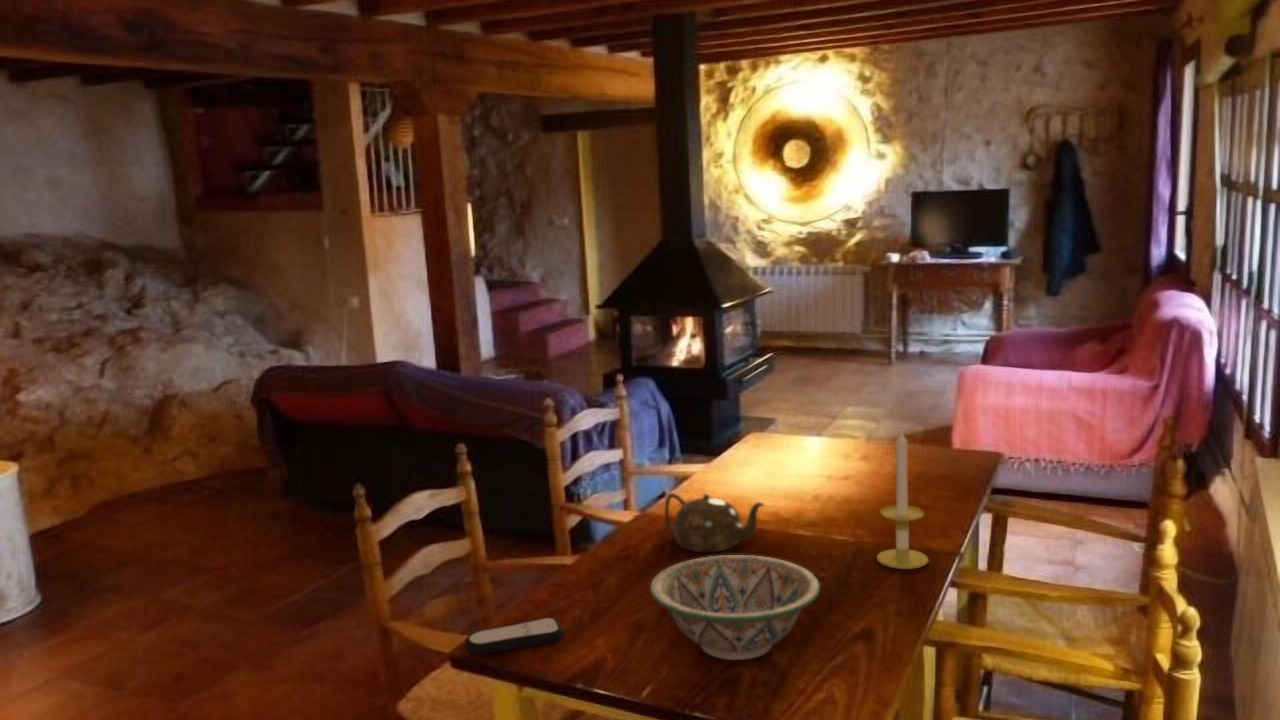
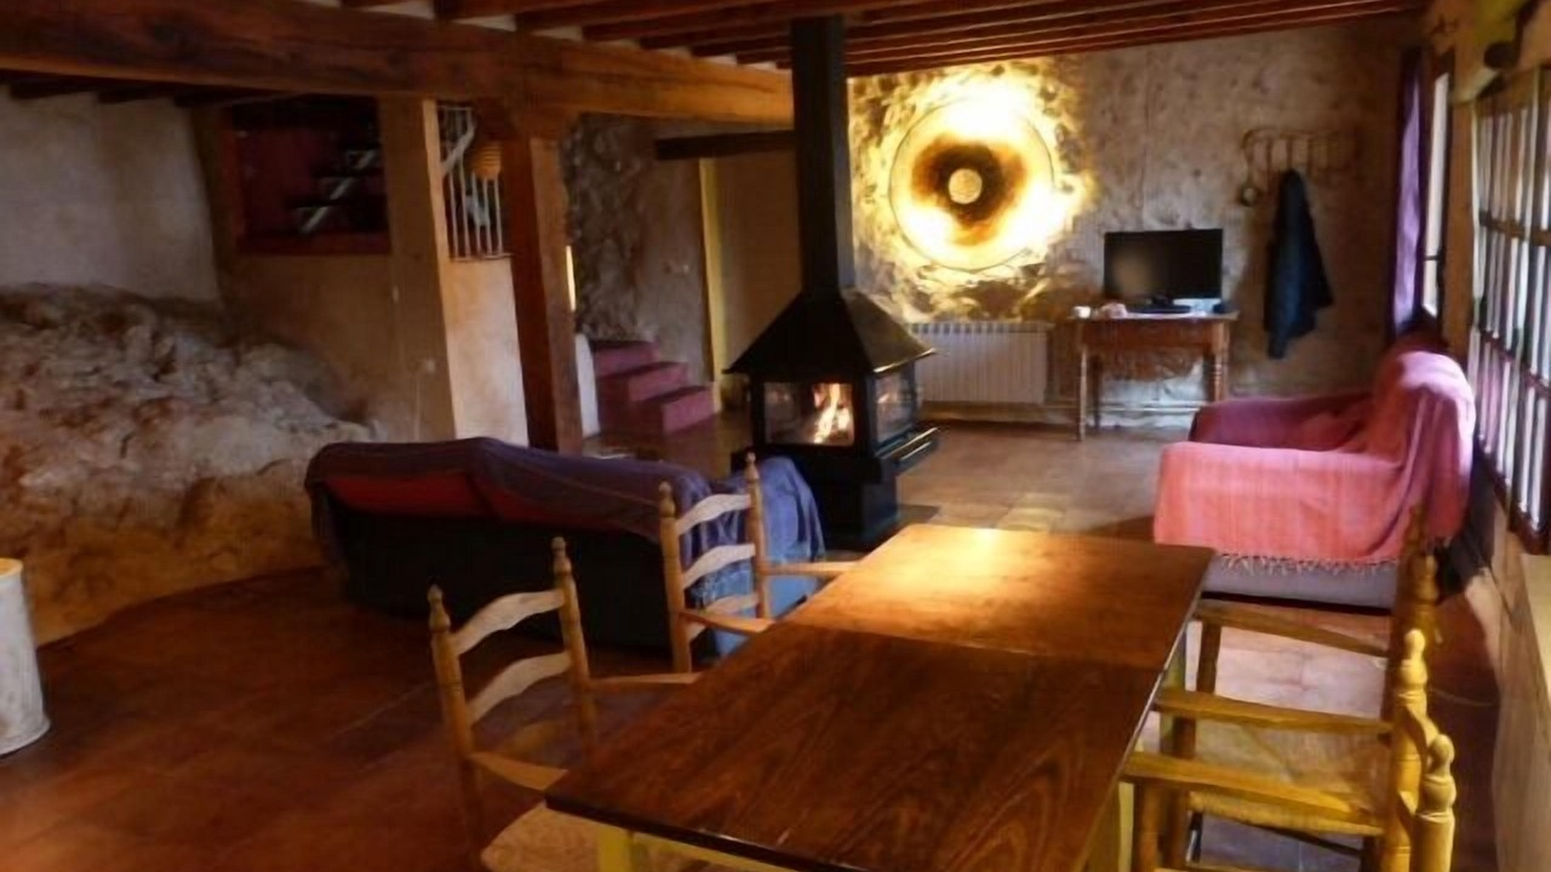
- candle [876,427,930,570]
- decorative bowl [649,554,821,661]
- remote control [464,616,565,656]
- teapot [664,492,765,553]
